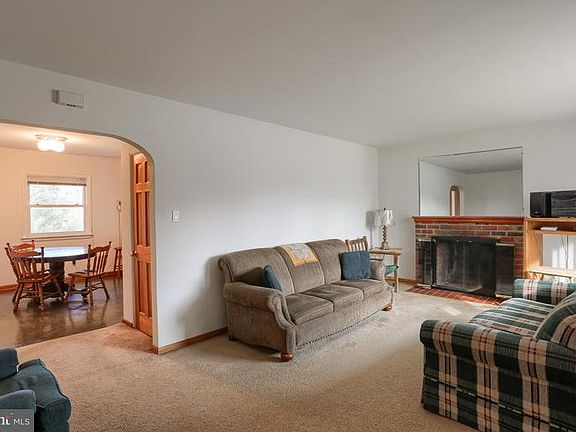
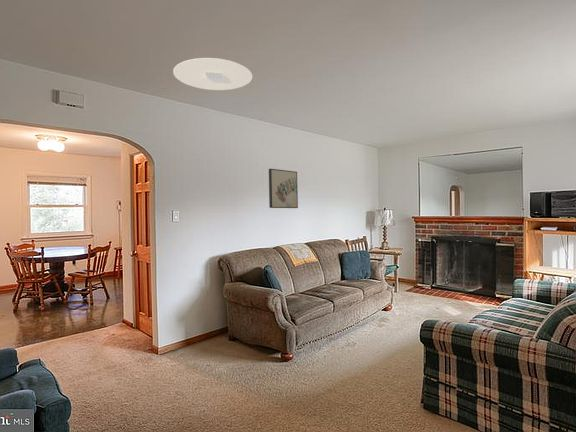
+ wall art [268,168,299,209]
+ ceiling light [172,57,253,91]
